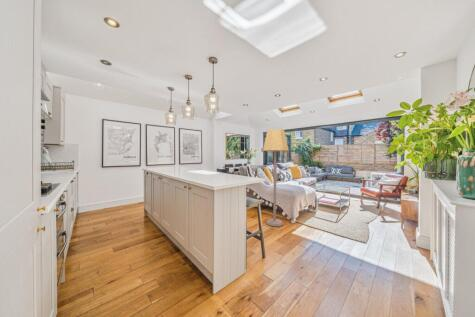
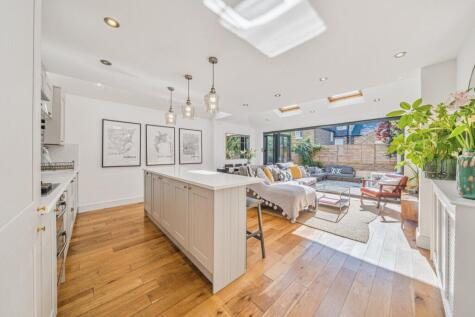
- lamp [262,129,290,227]
